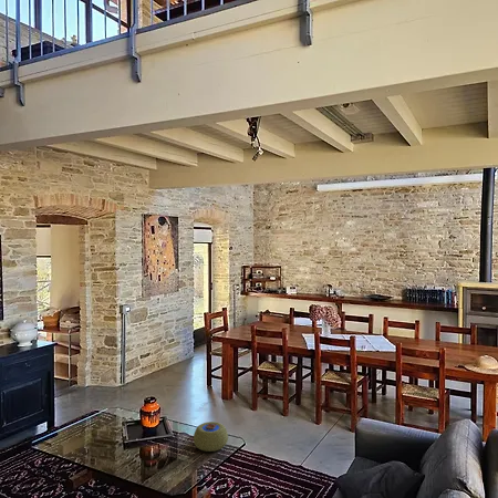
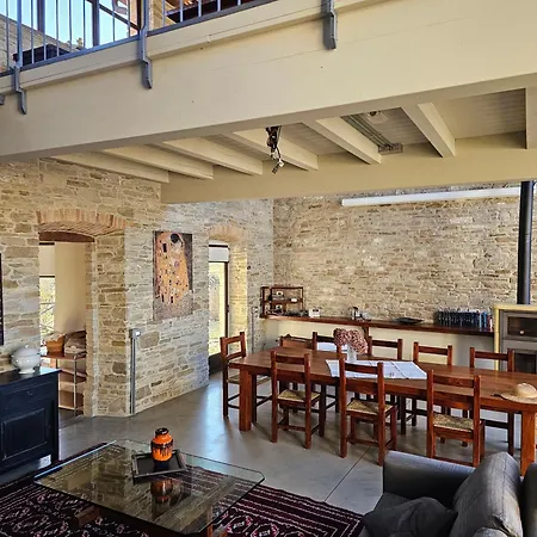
- plant pot [193,421,229,453]
